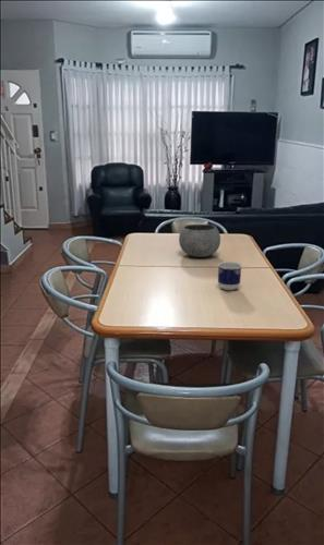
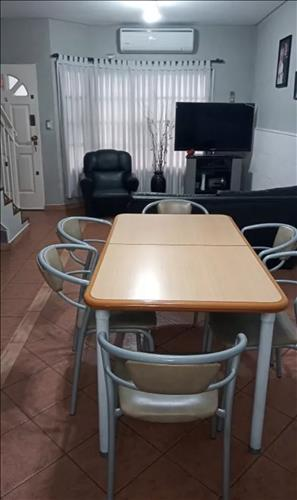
- cup [217,261,243,291]
- bowl [178,223,221,258]
